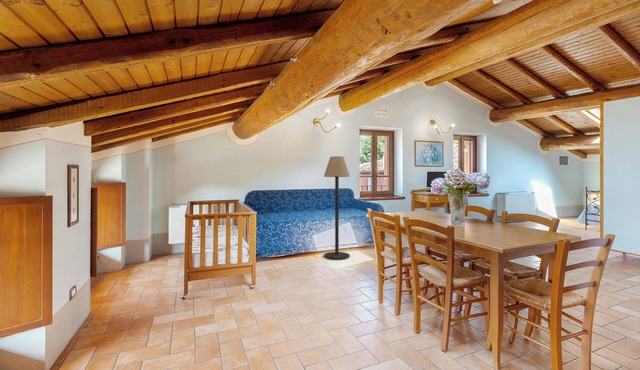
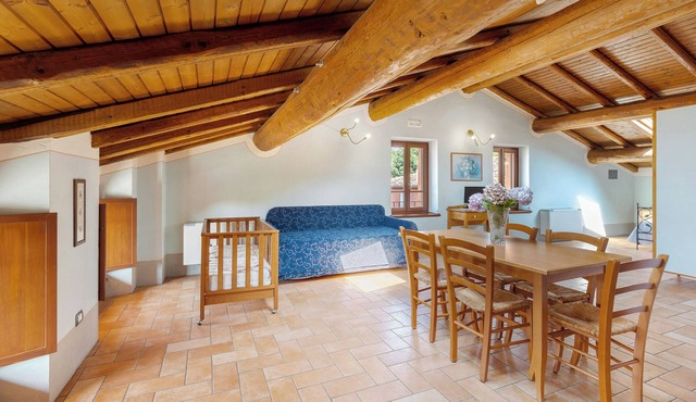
- floor lamp [323,155,351,260]
